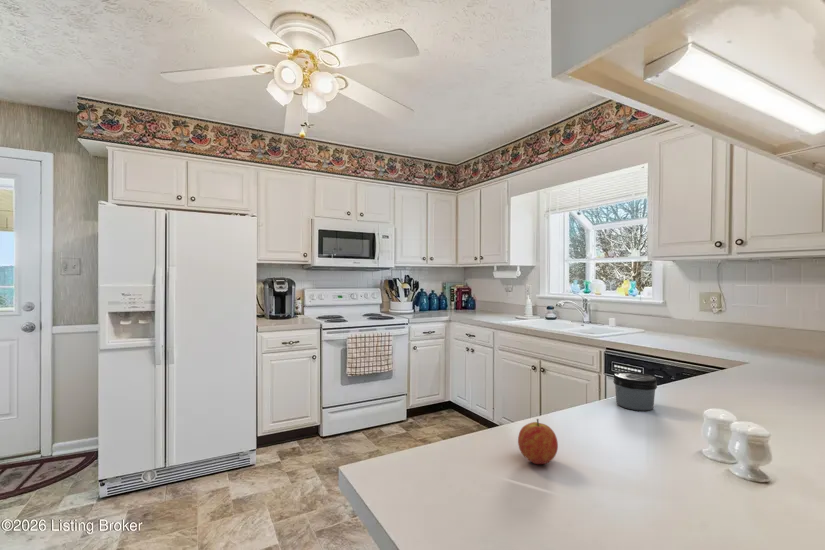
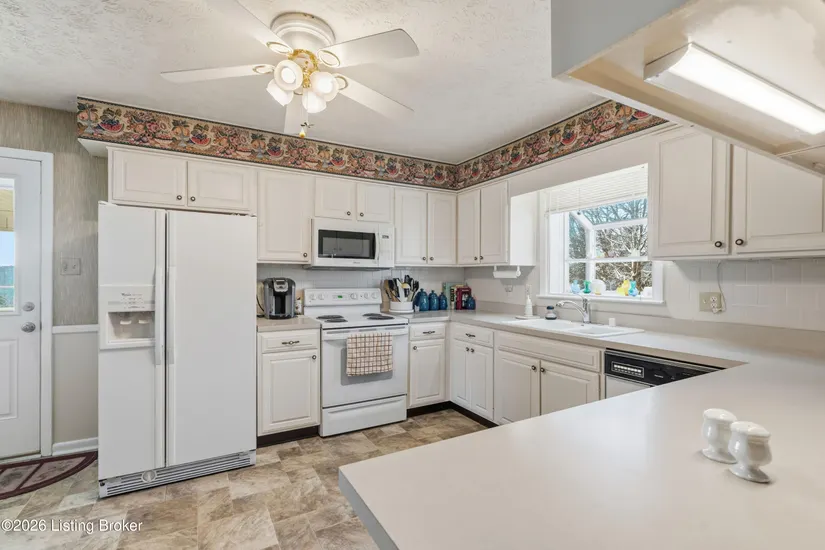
- jar [612,371,658,412]
- fruit [517,418,559,465]
